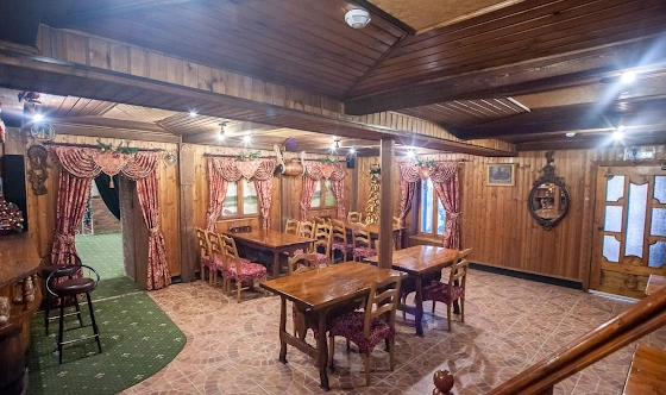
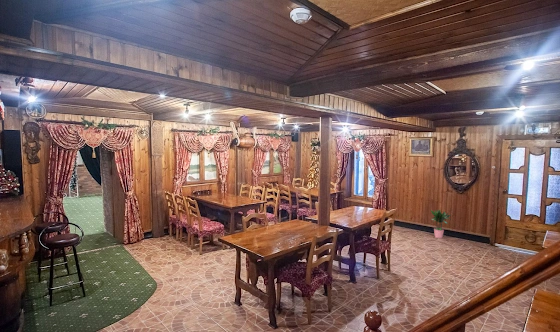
+ potted plant [430,209,452,239]
